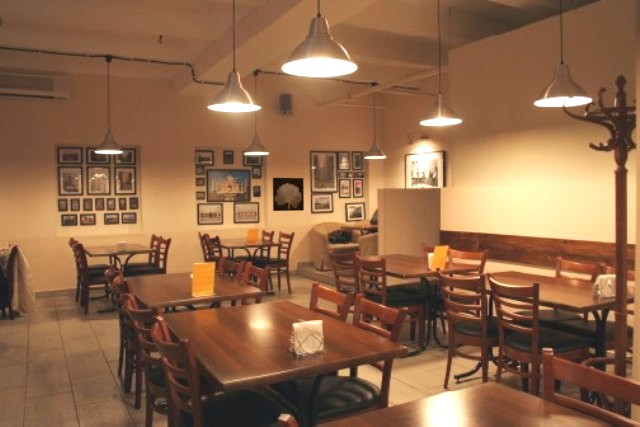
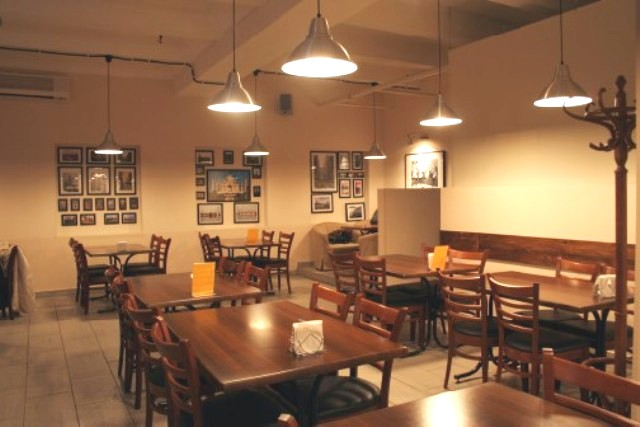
- wall art [272,177,305,212]
